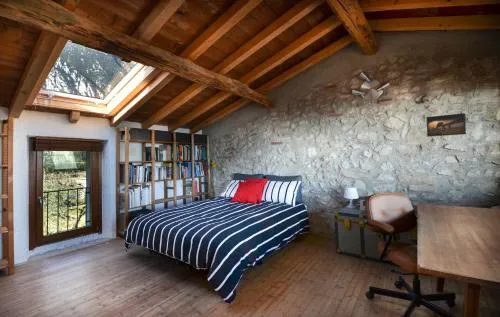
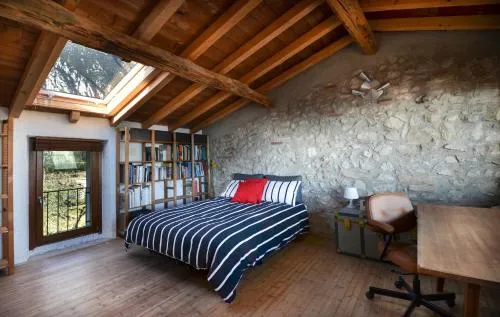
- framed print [426,112,467,138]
